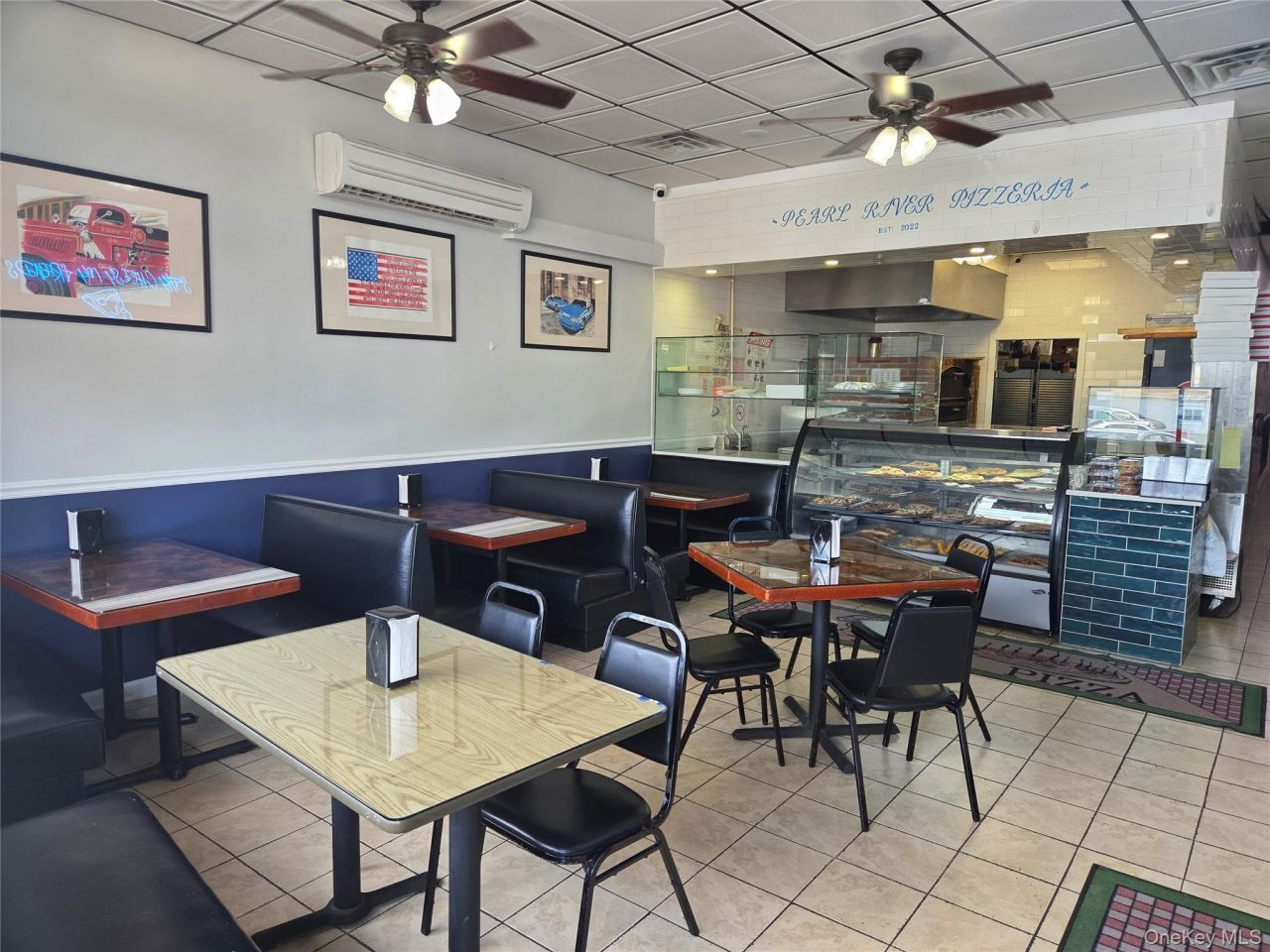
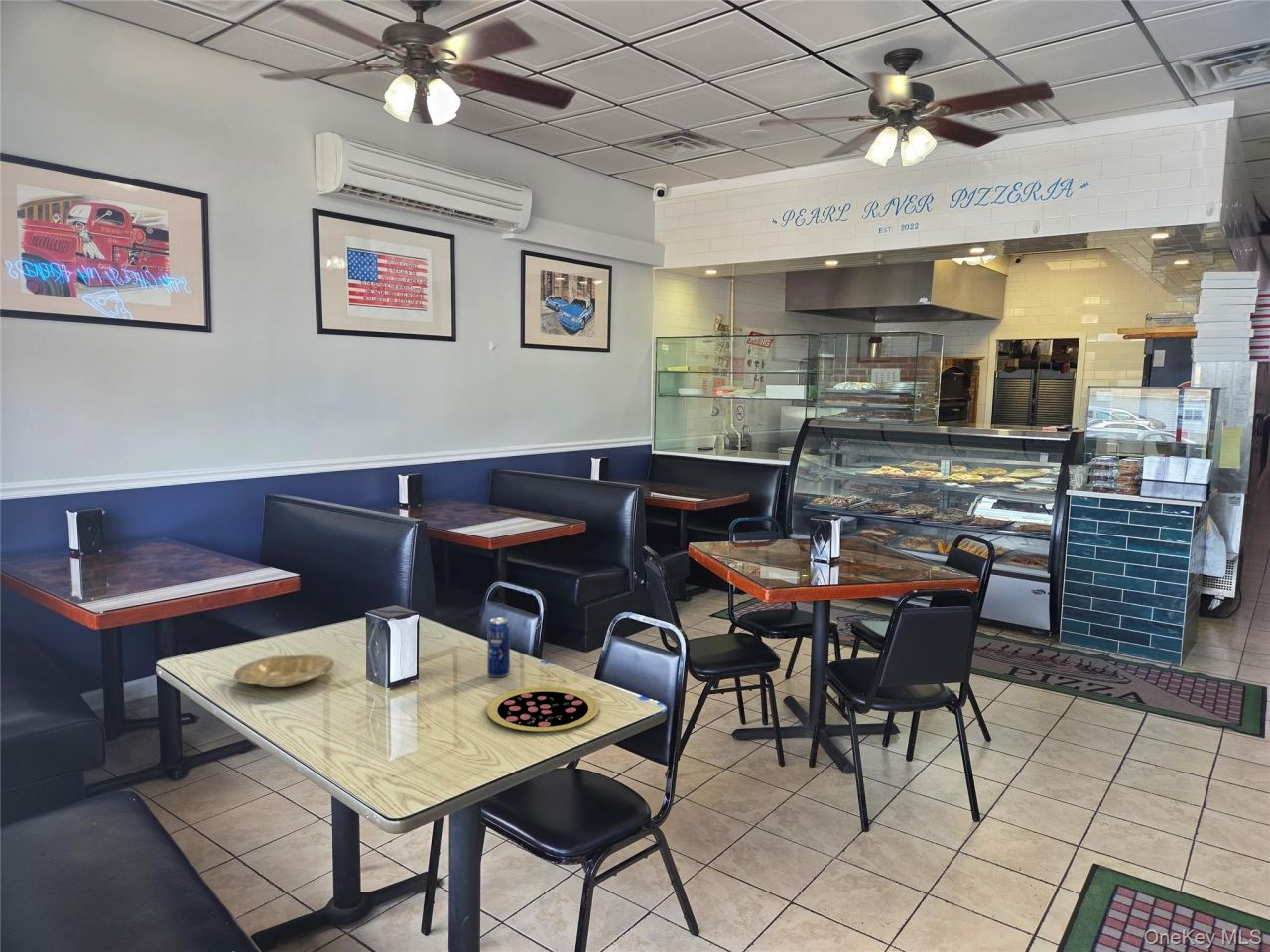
+ plate [233,654,335,688]
+ pizza [486,686,600,732]
+ beverage can [486,617,511,678]
